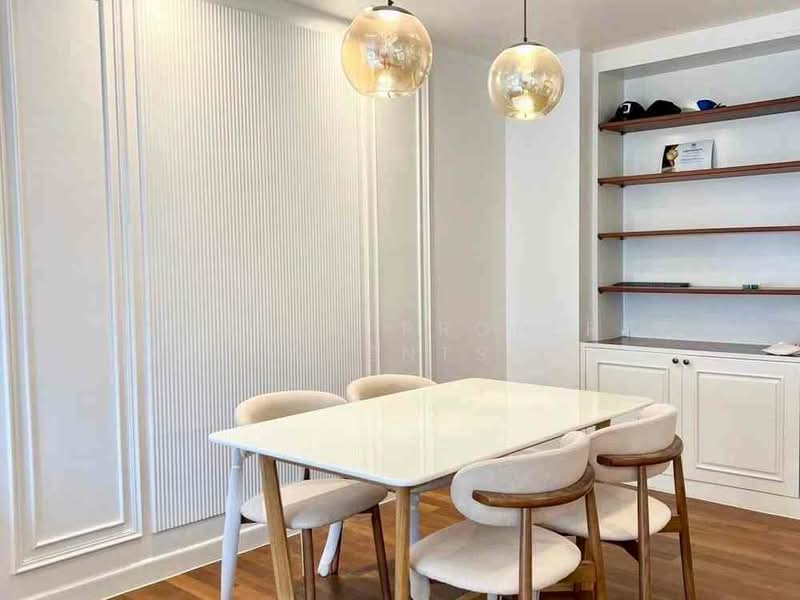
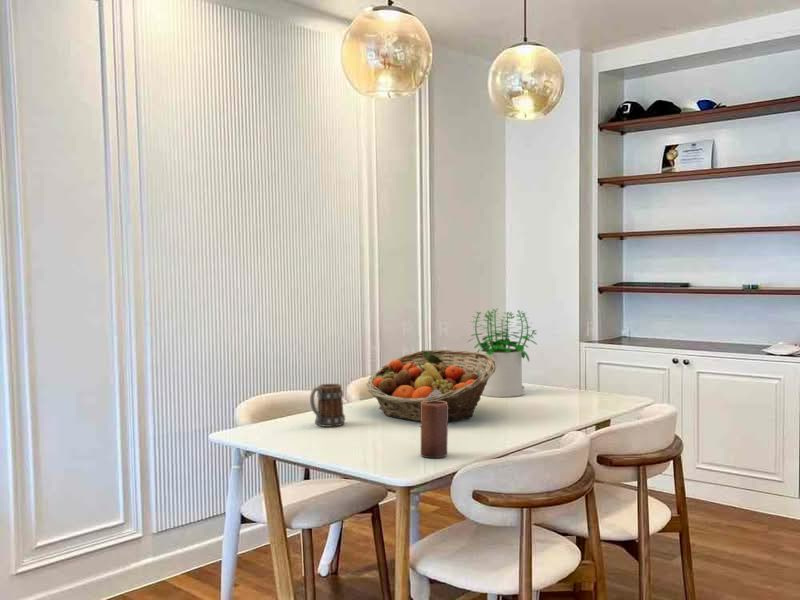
+ fruit basket [366,349,497,422]
+ mug [309,383,346,428]
+ potted plant [467,308,538,398]
+ candle [420,400,449,459]
